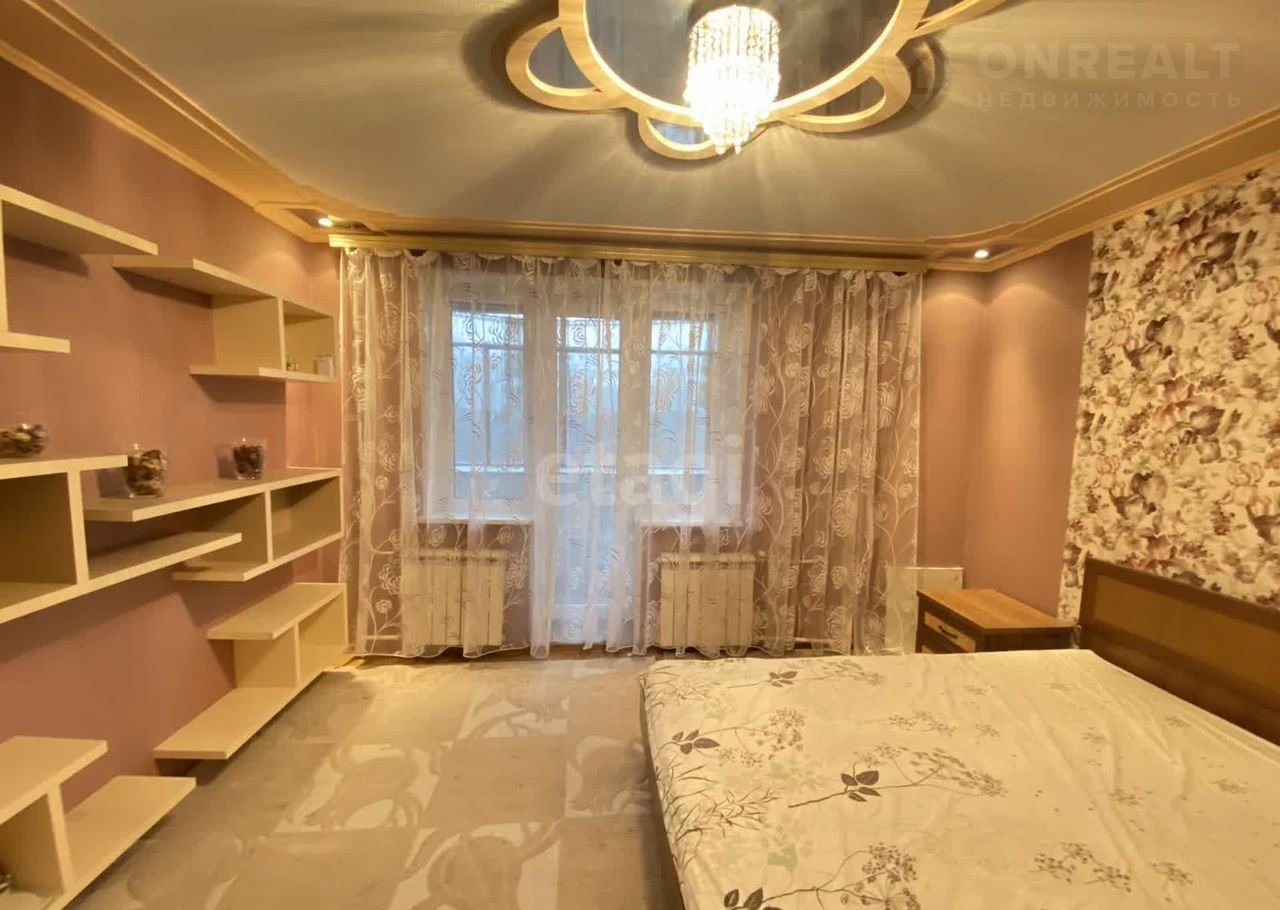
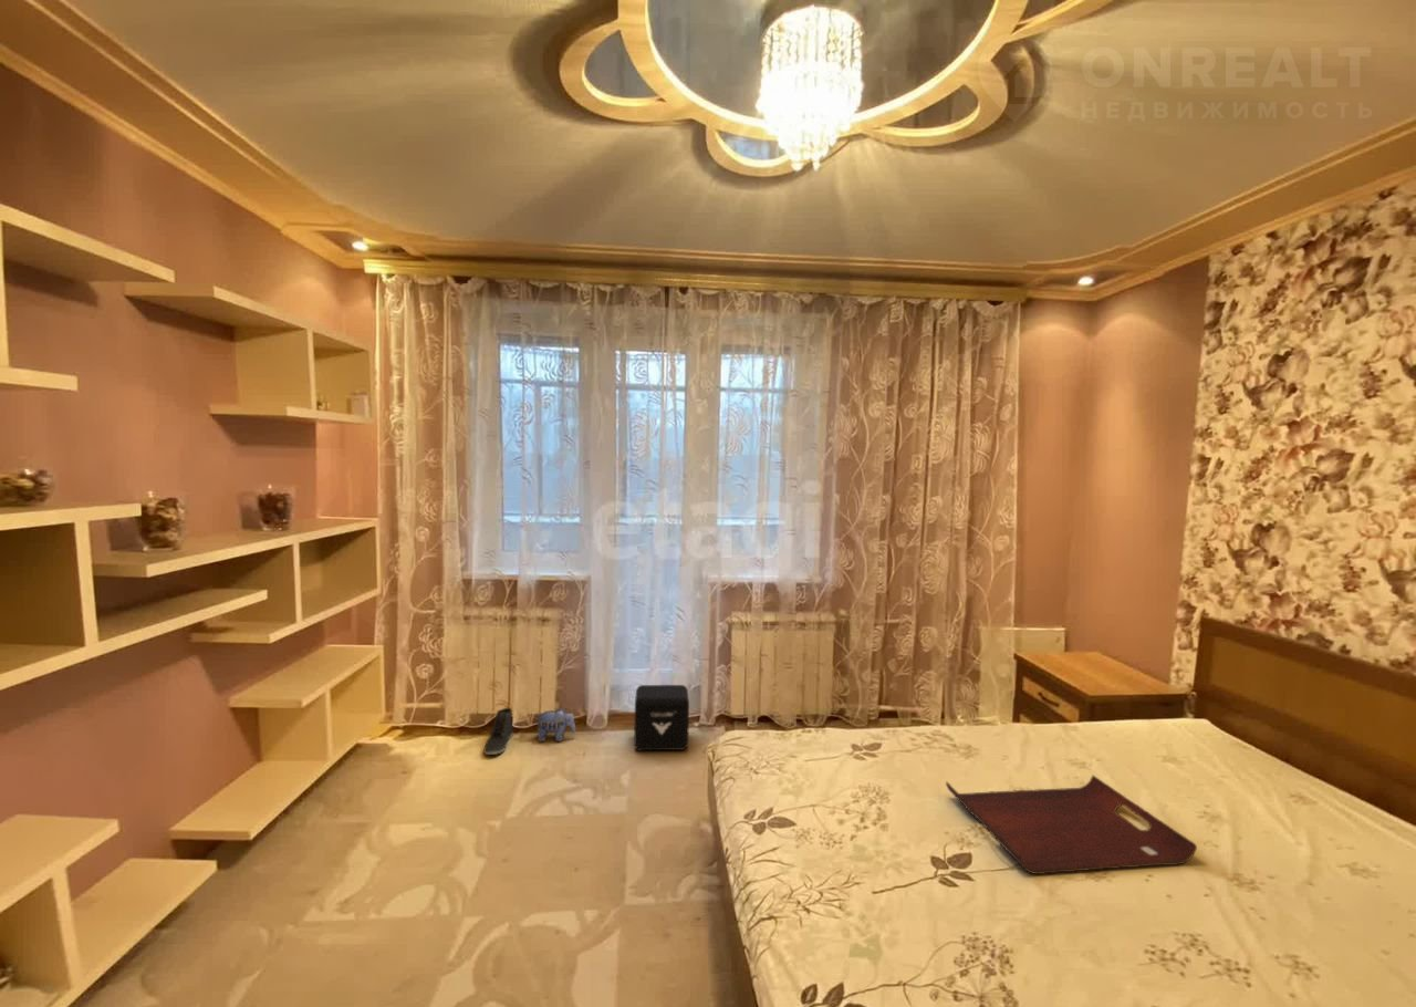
+ plush toy [534,706,576,743]
+ serving tray [945,775,1198,875]
+ air purifier [633,684,690,751]
+ sneaker [482,707,514,756]
